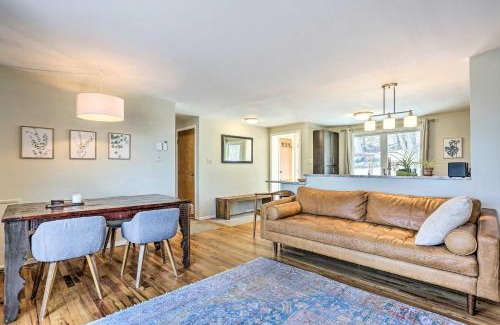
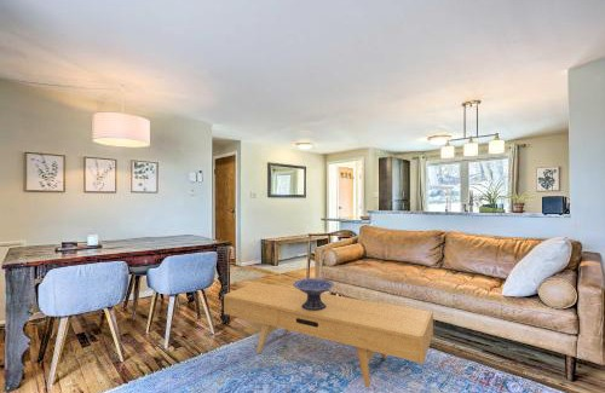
+ tv console [223,281,434,389]
+ decorative bowl [292,277,336,311]
